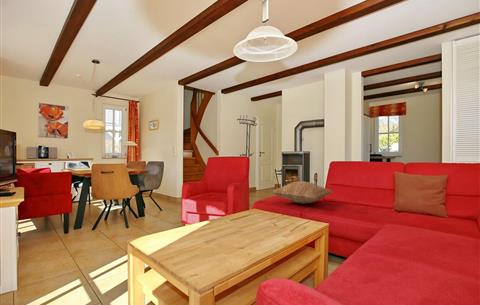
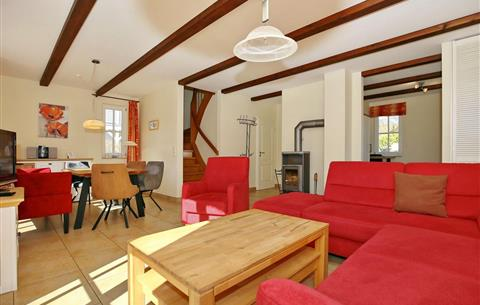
- cushion [271,180,333,205]
